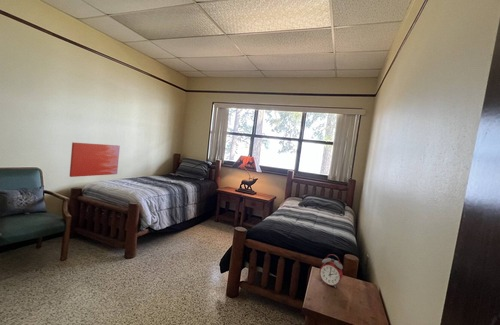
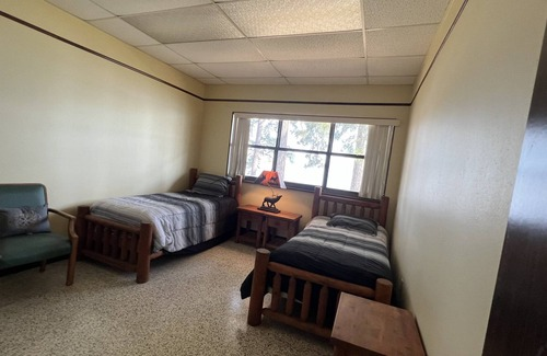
- alarm clock [318,253,344,289]
- wall art [69,141,121,178]
